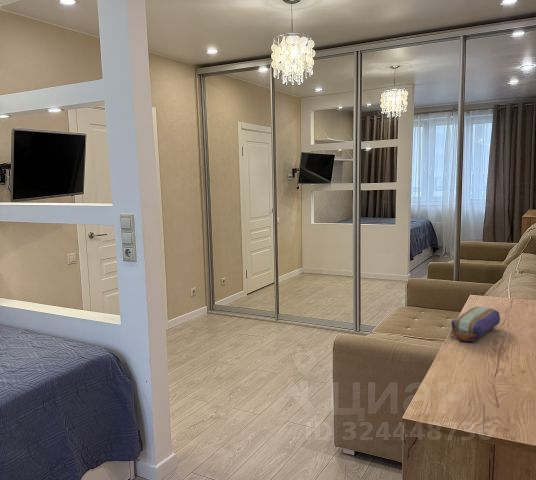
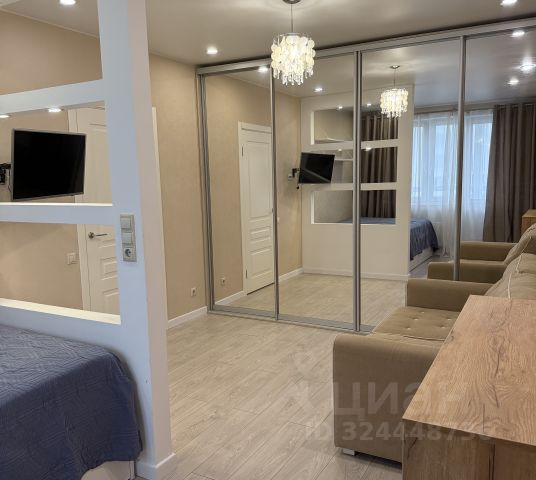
- pencil case [451,306,501,342]
